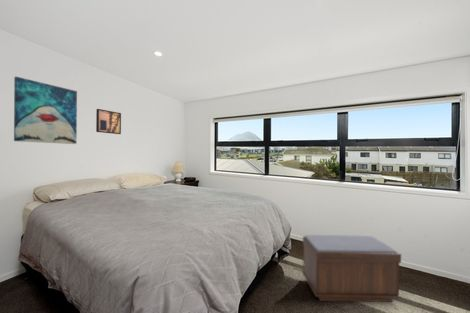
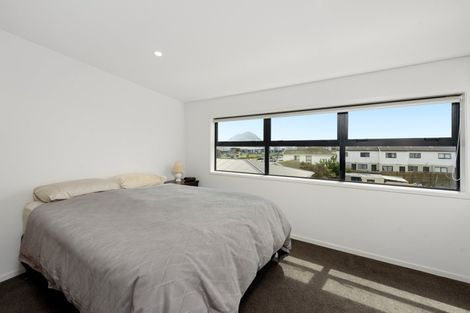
- bench [301,234,402,303]
- wall art [13,76,78,145]
- wall art [95,108,122,135]
